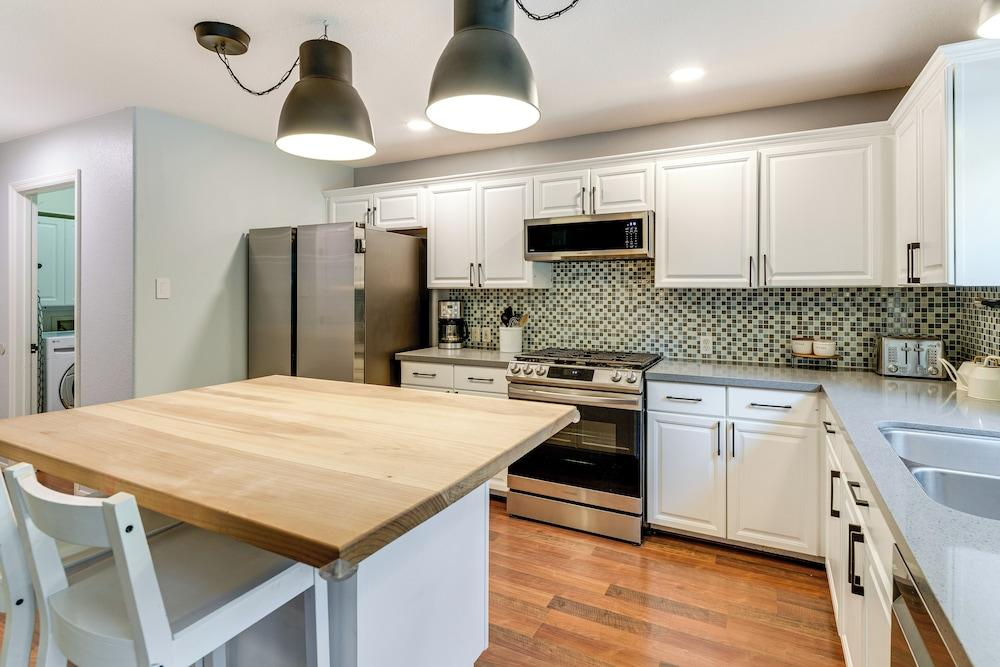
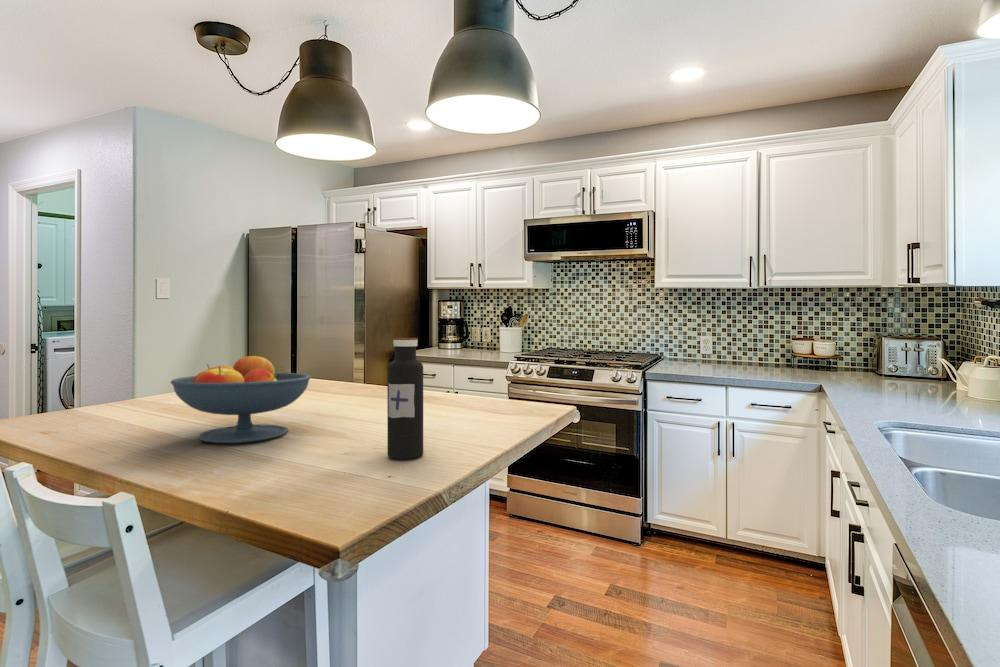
+ water bottle [387,337,424,460]
+ fruit bowl [170,354,312,444]
